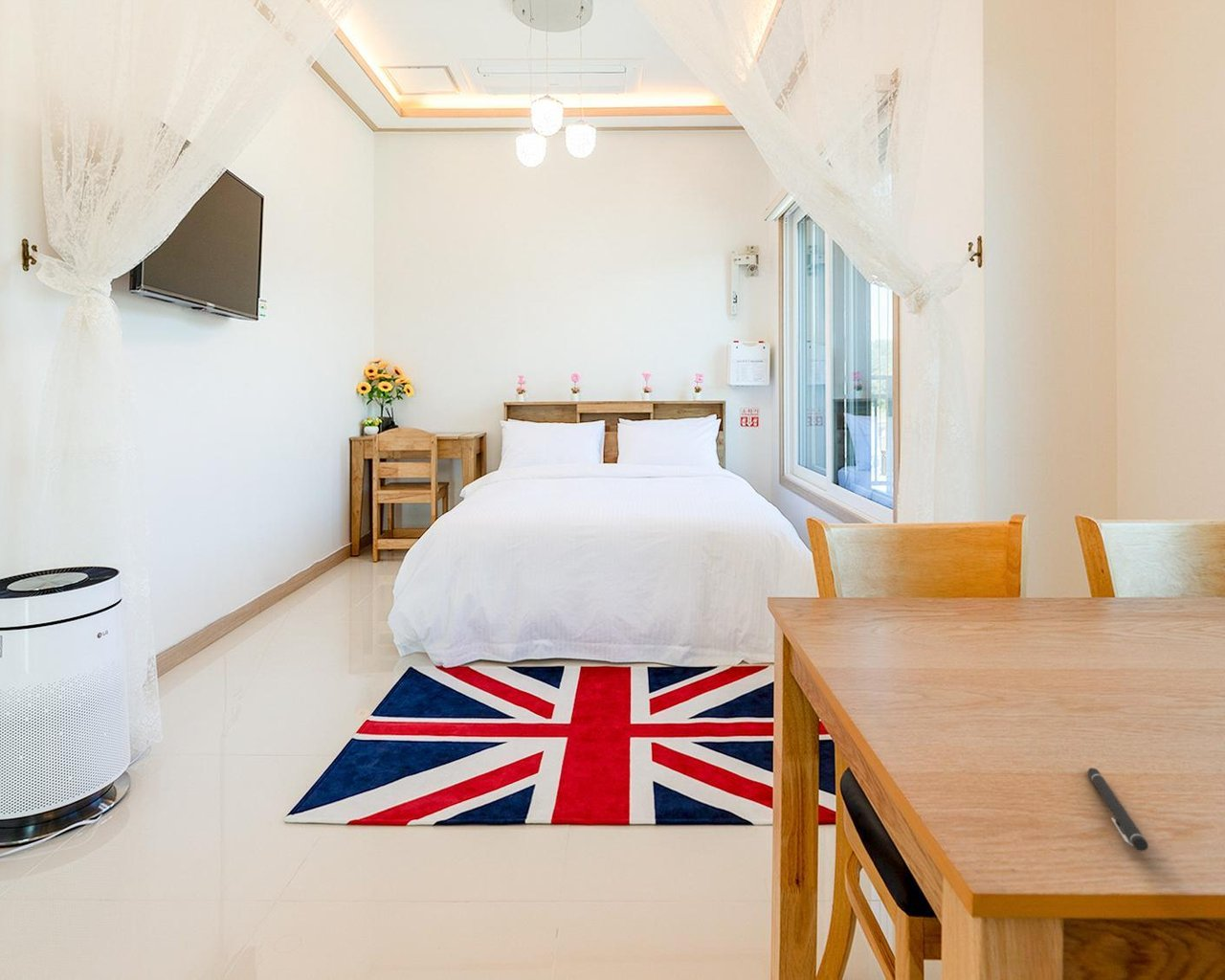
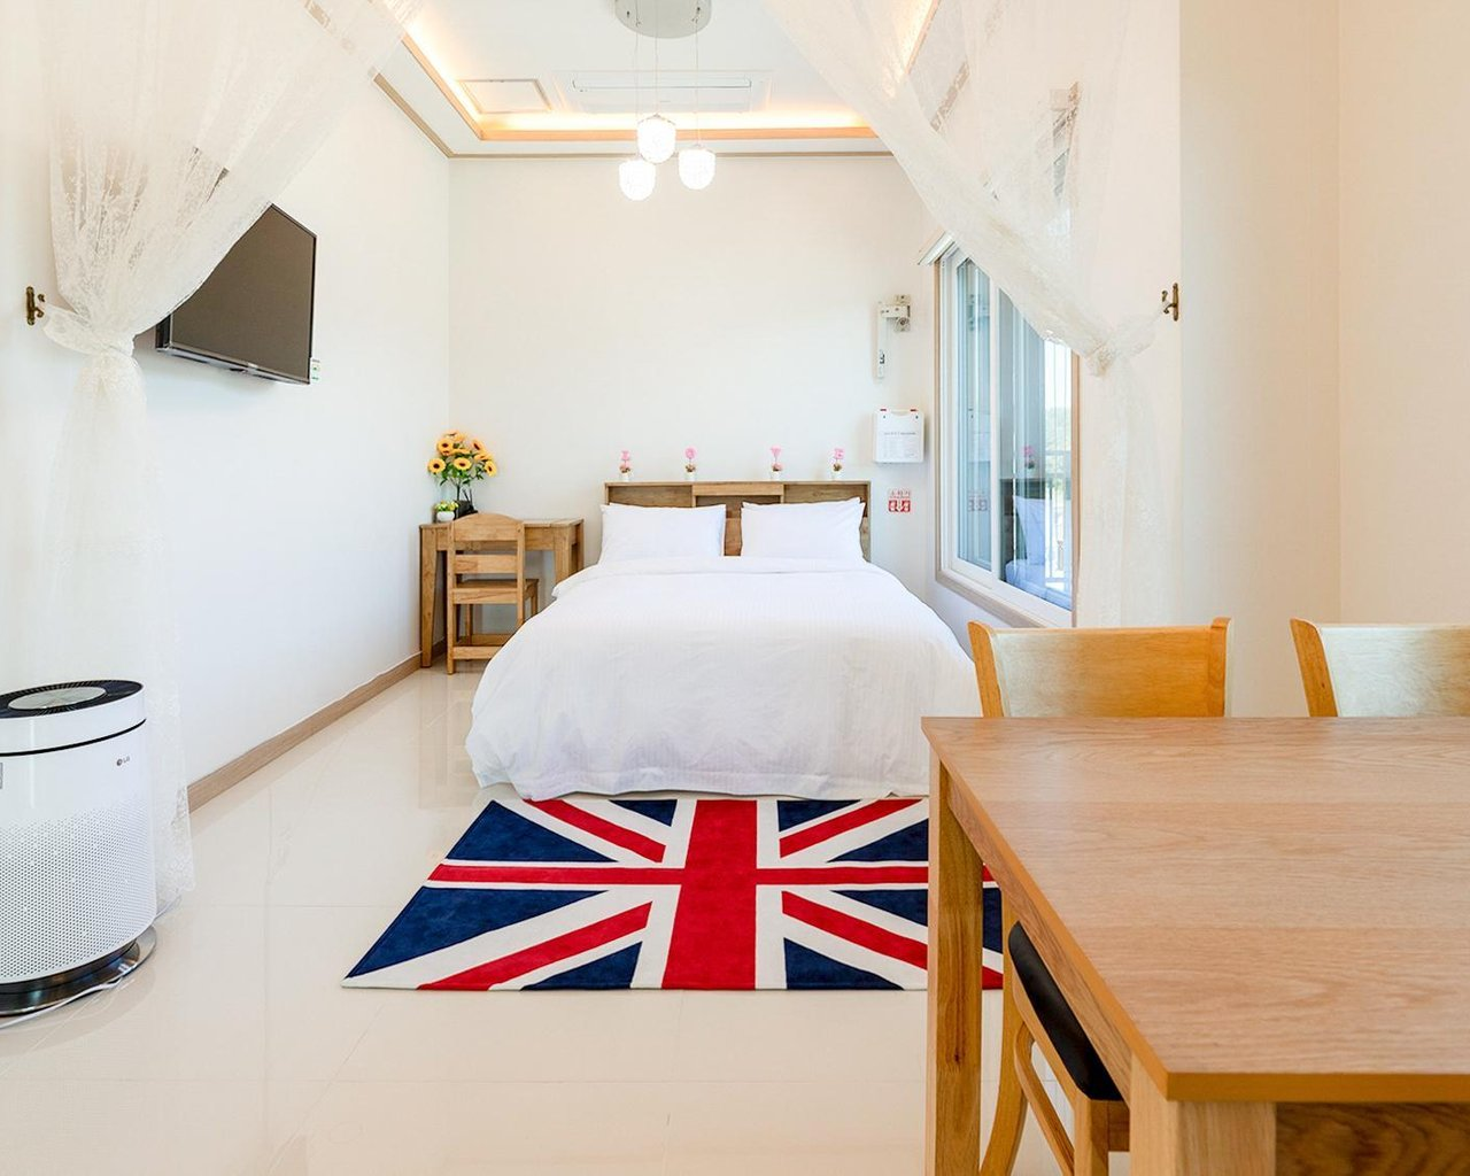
- pen [1086,767,1149,852]
